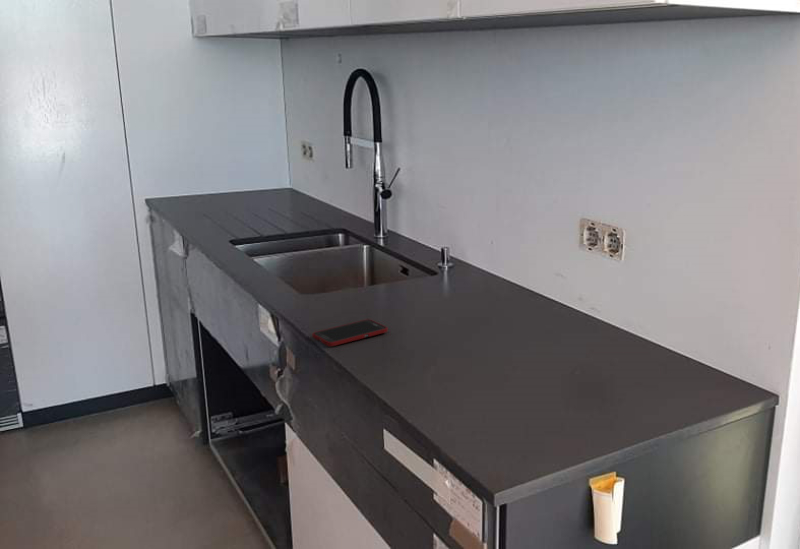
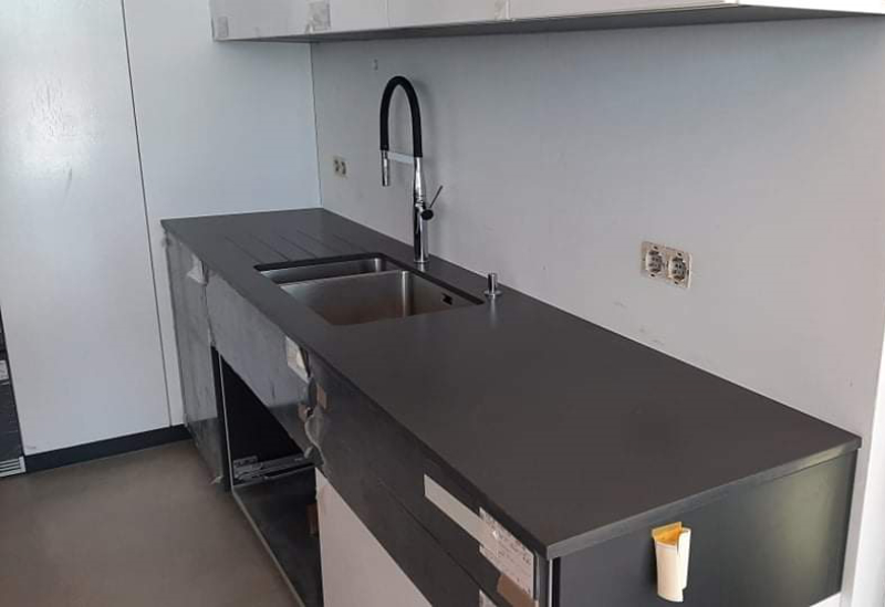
- cell phone [312,318,389,347]
